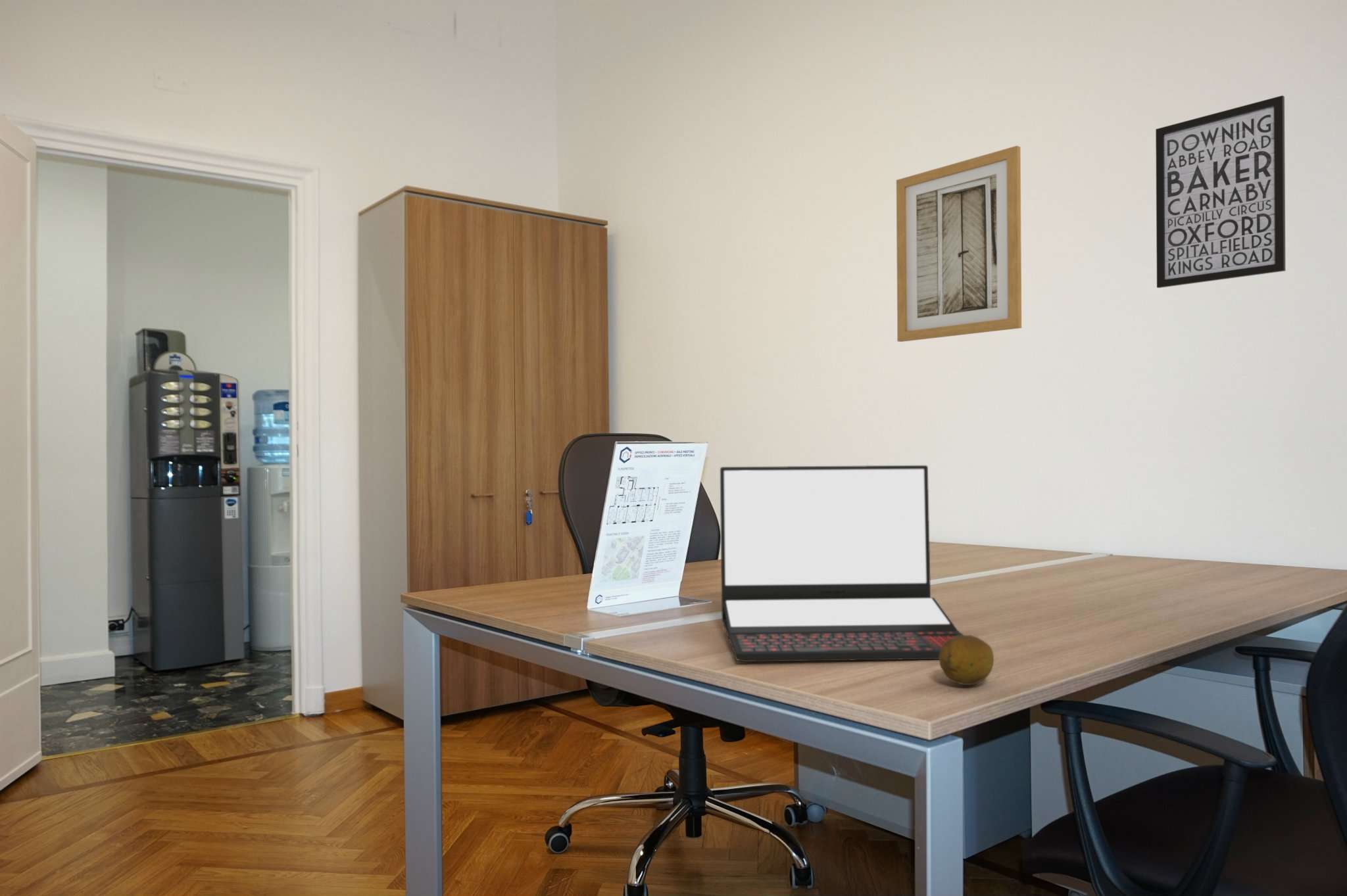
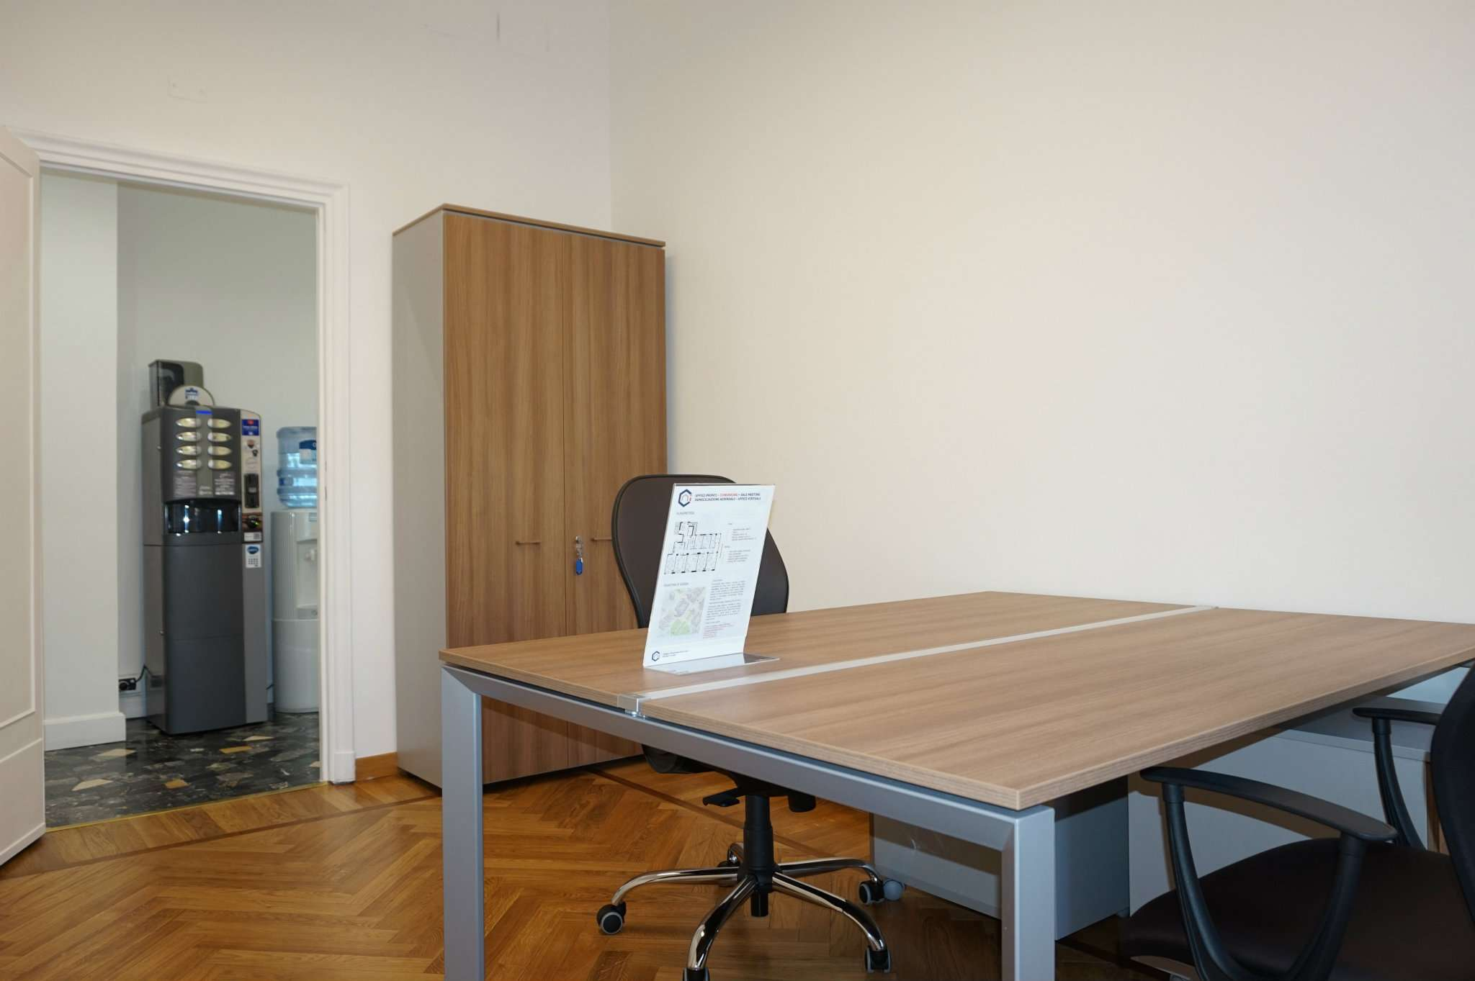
- wall art [1155,95,1286,289]
- wall art [896,145,1022,342]
- laptop [720,465,964,663]
- fruit [938,634,994,686]
